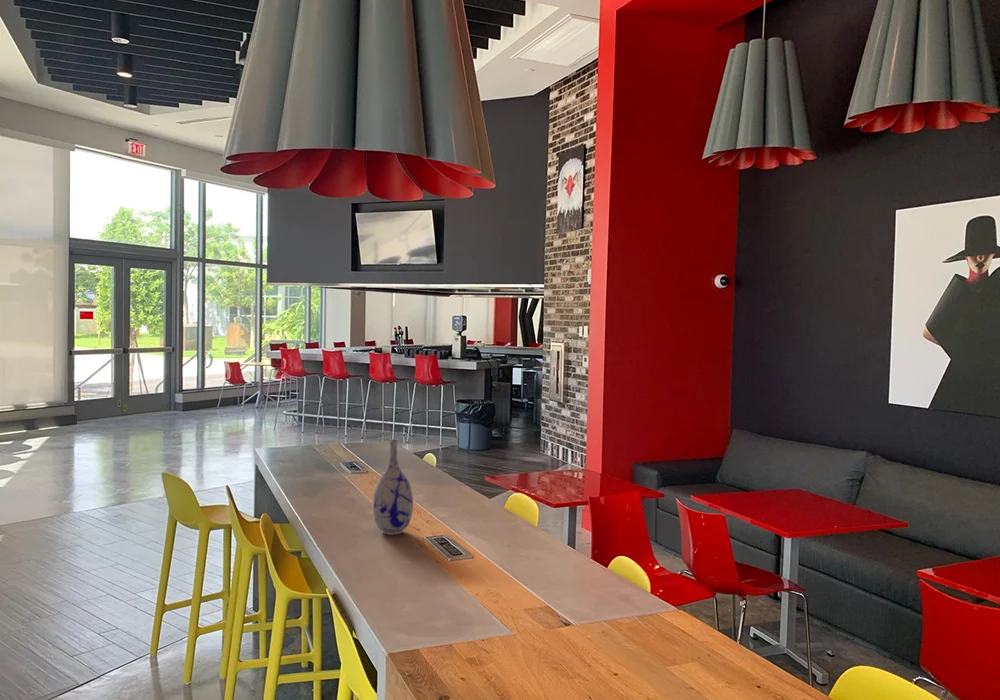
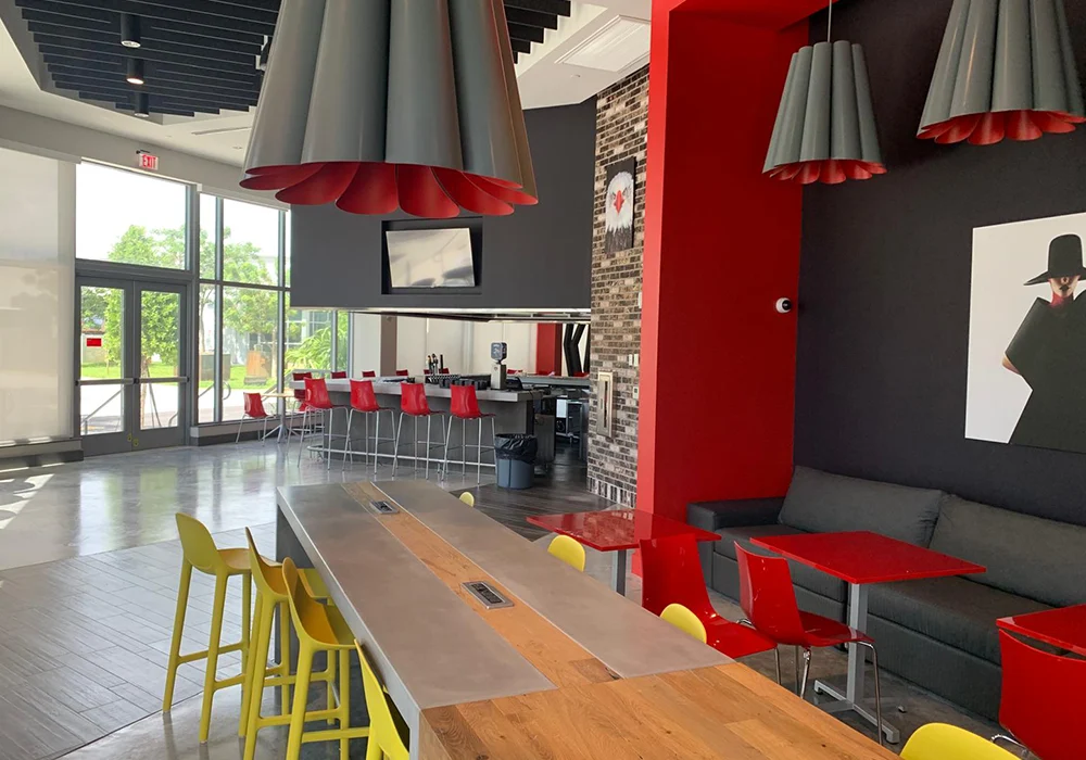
- vase [371,439,414,535]
